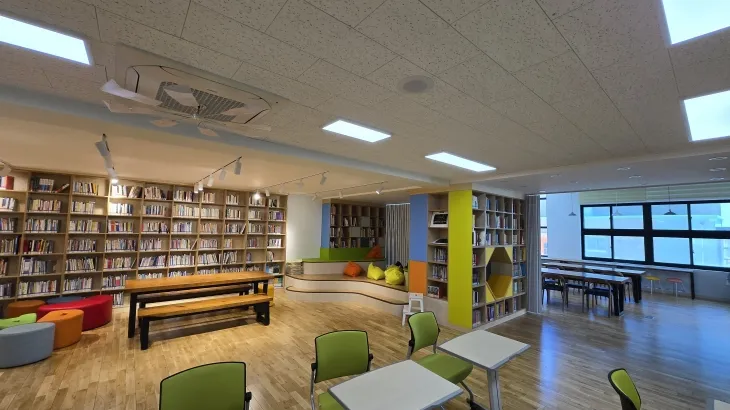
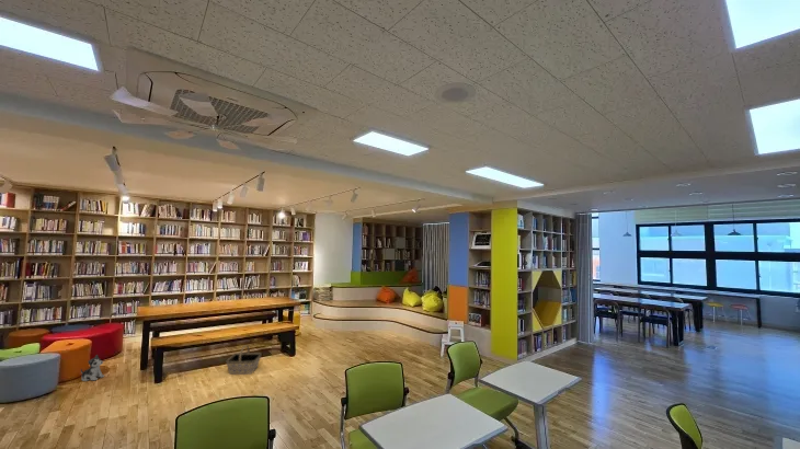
+ basket [225,344,263,376]
+ plush toy [80,354,105,382]
